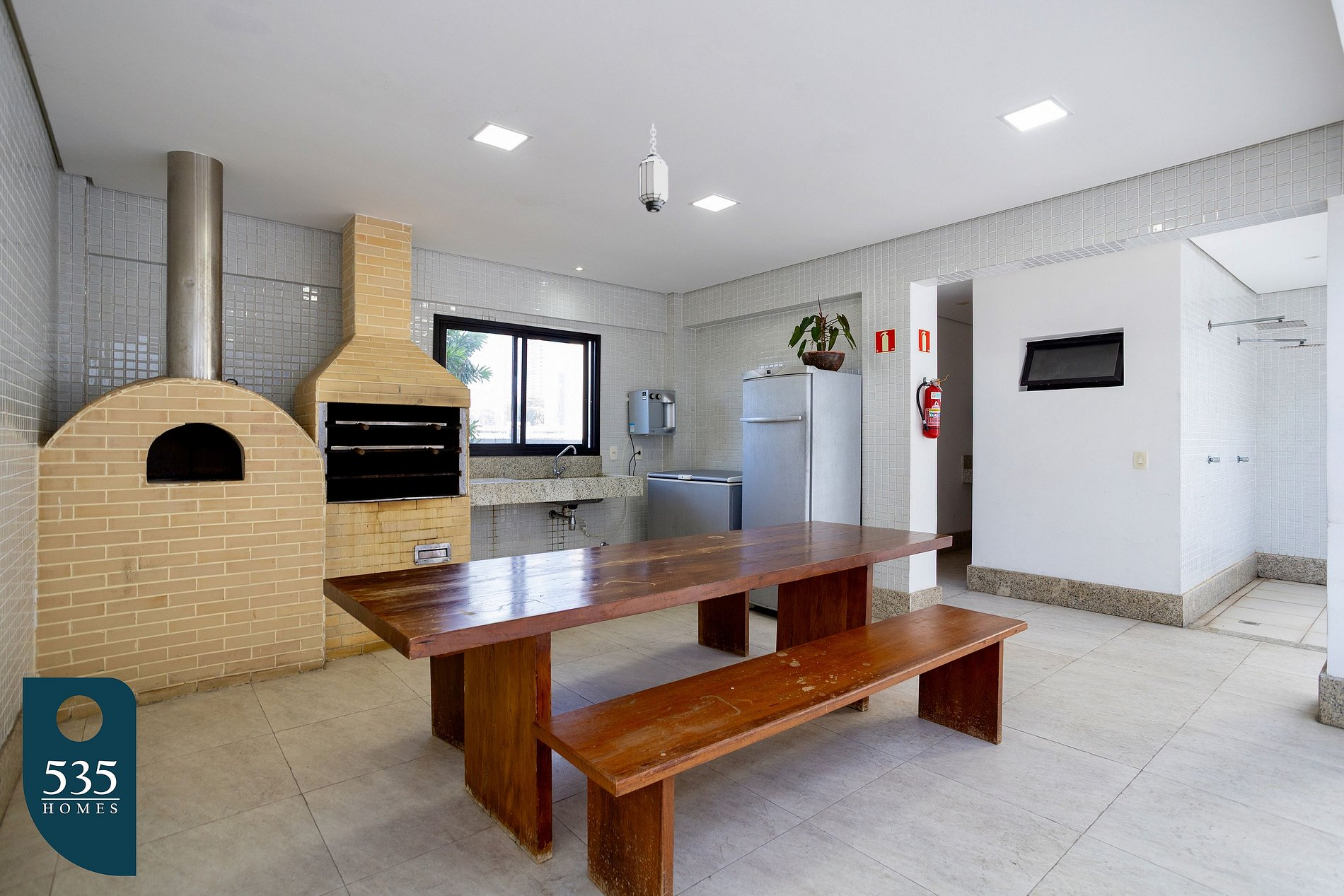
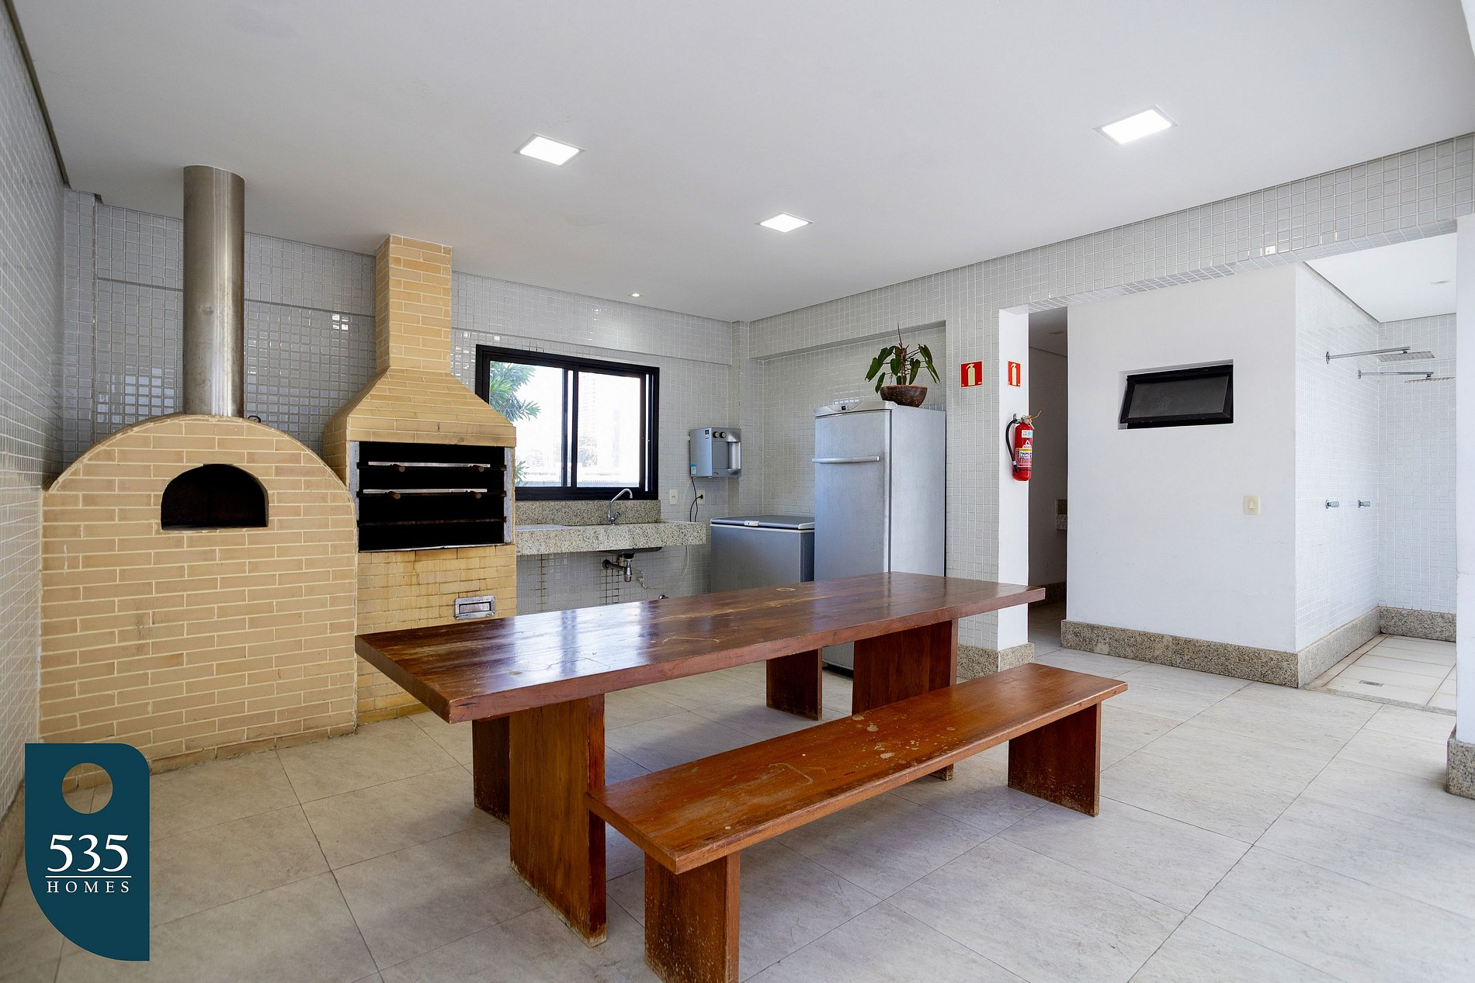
- hanging lantern [638,123,668,213]
